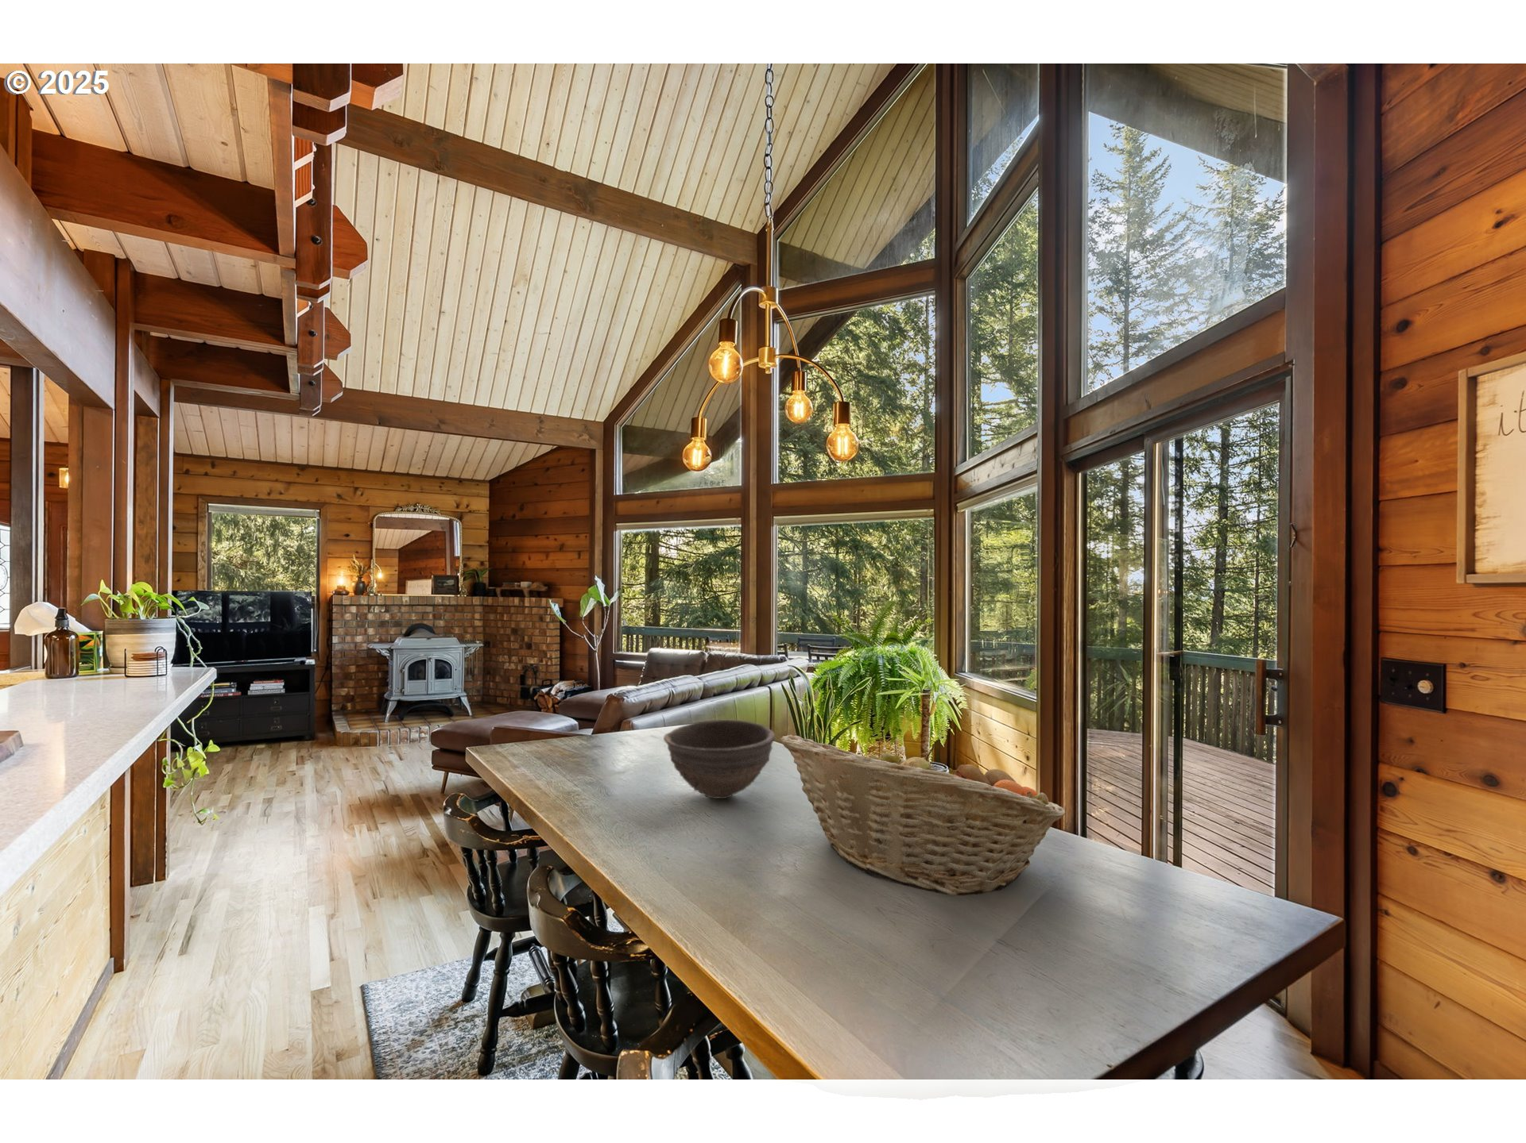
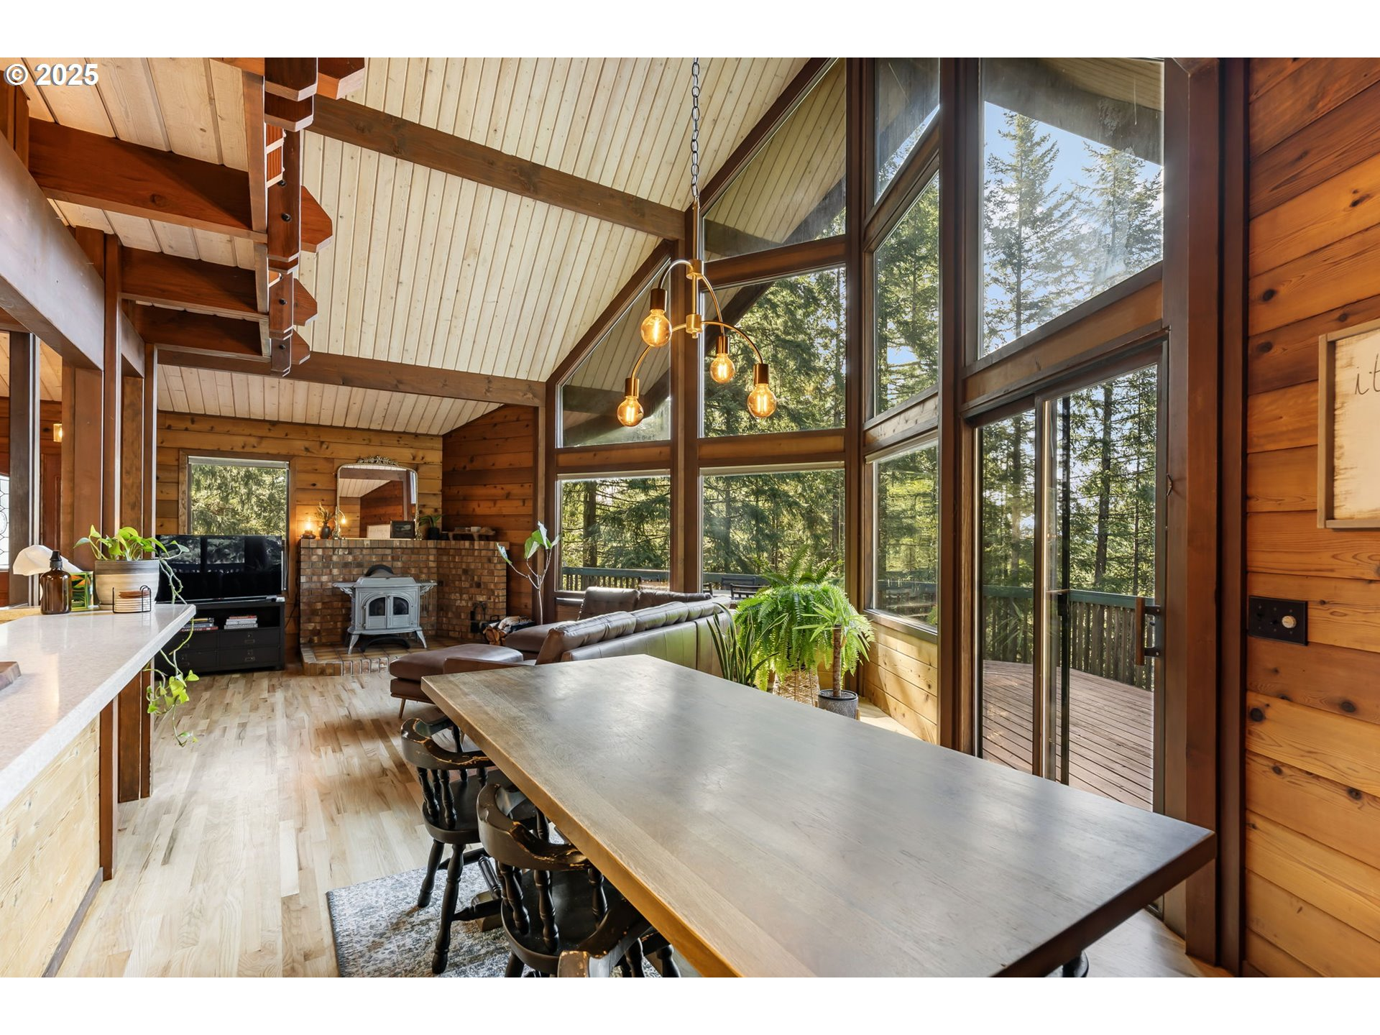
- fruit basket [779,735,1067,896]
- bowl [663,718,776,800]
